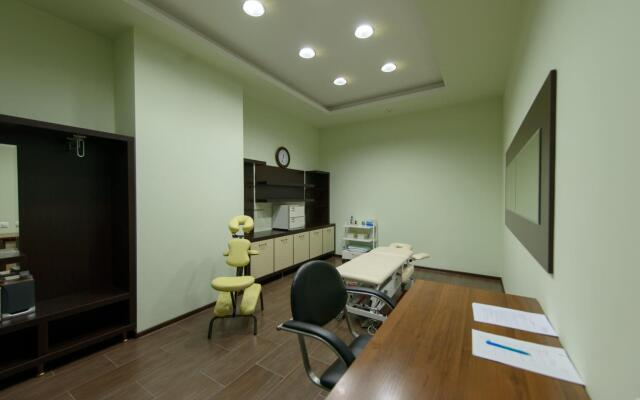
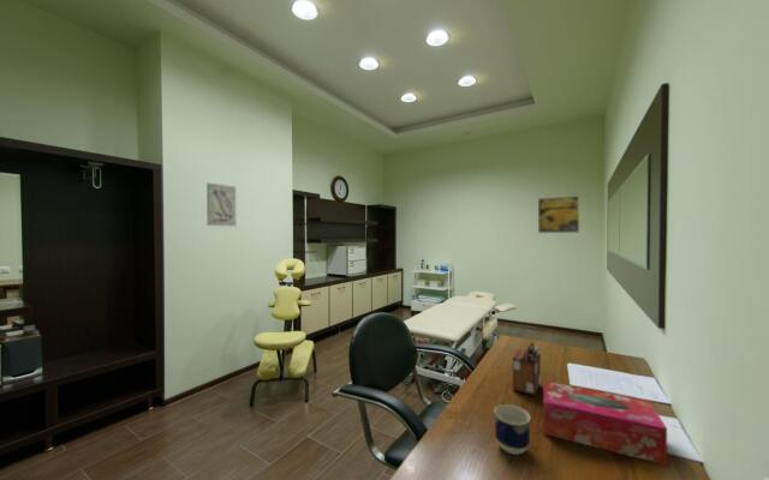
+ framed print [537,194,580,234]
+ wall art [205,181,237,228]
+ cup [493,403,532,456]
+ desk organizer [512,342,542,397]
+ tissue box [542,380,668,467]
